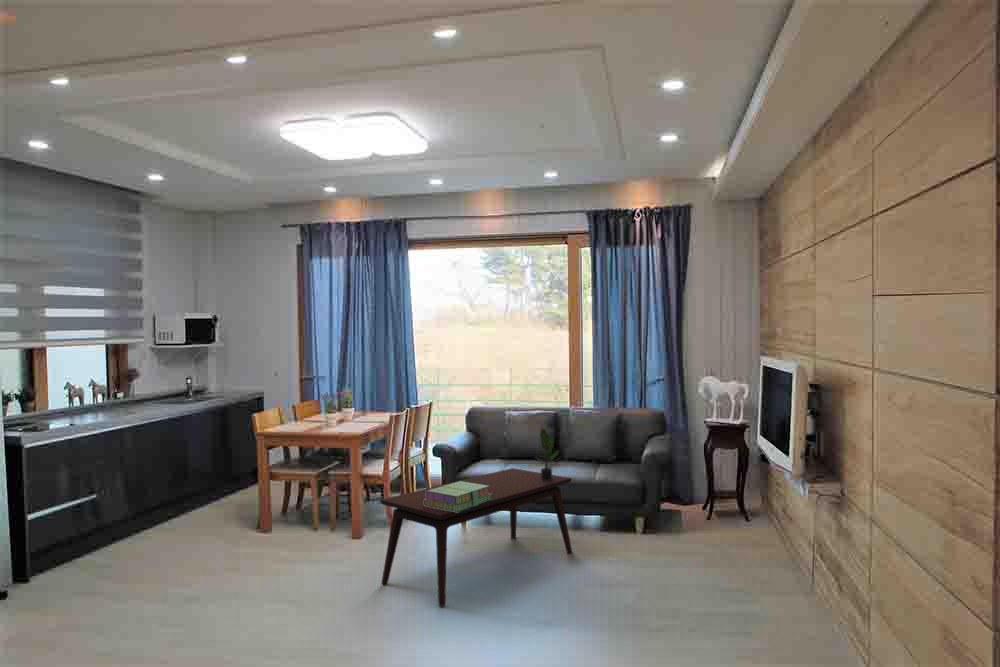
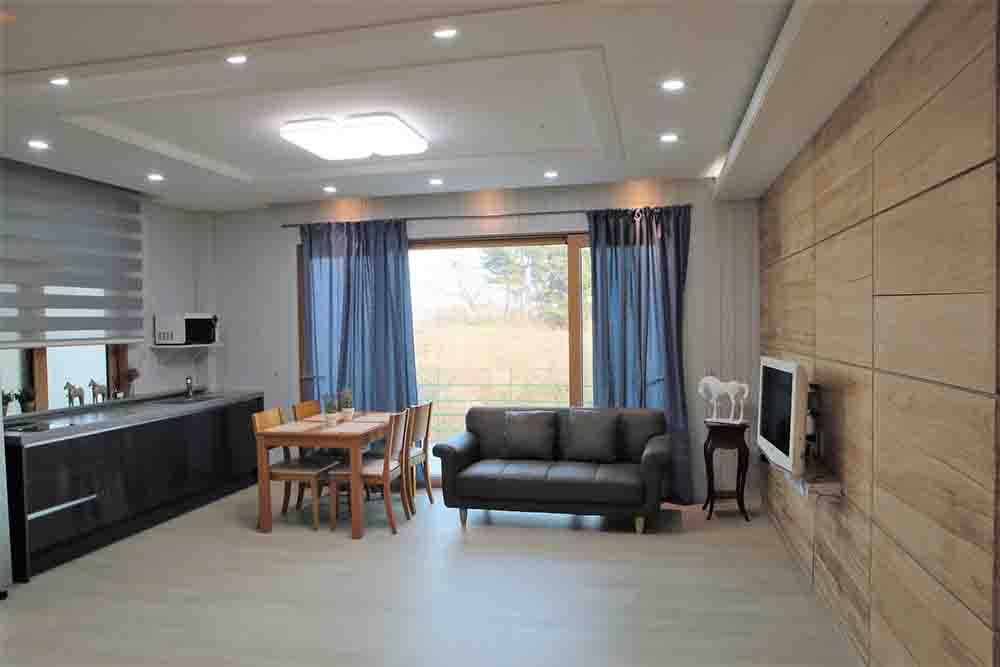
- coffee table [379,467,573,608]
- potted plant [534,427,560,481]
- stack of books [424,480,492,512]
